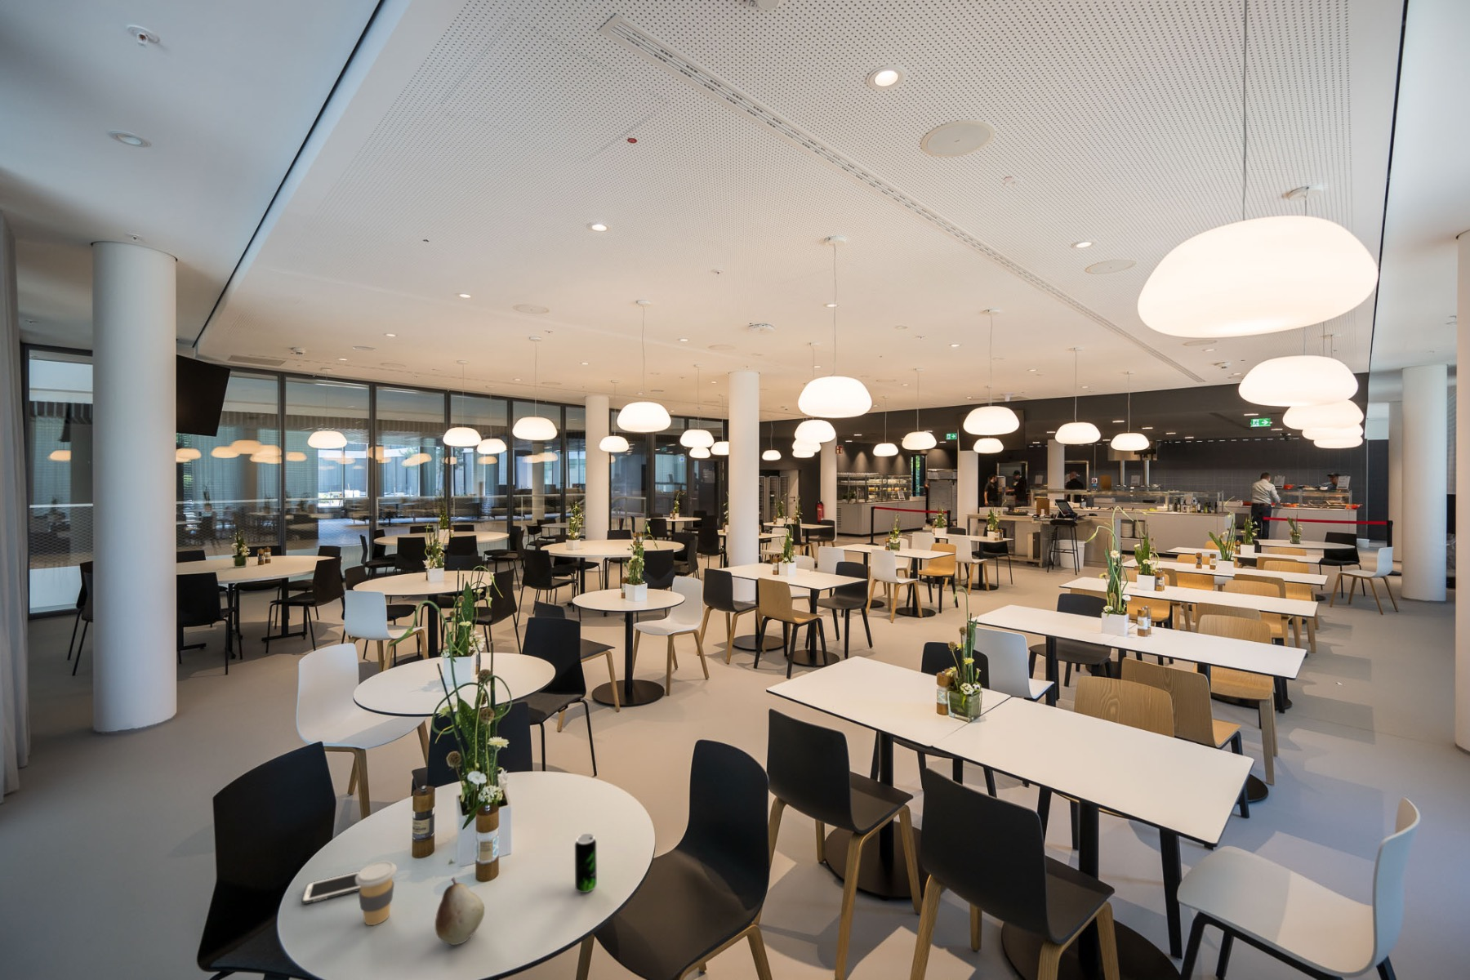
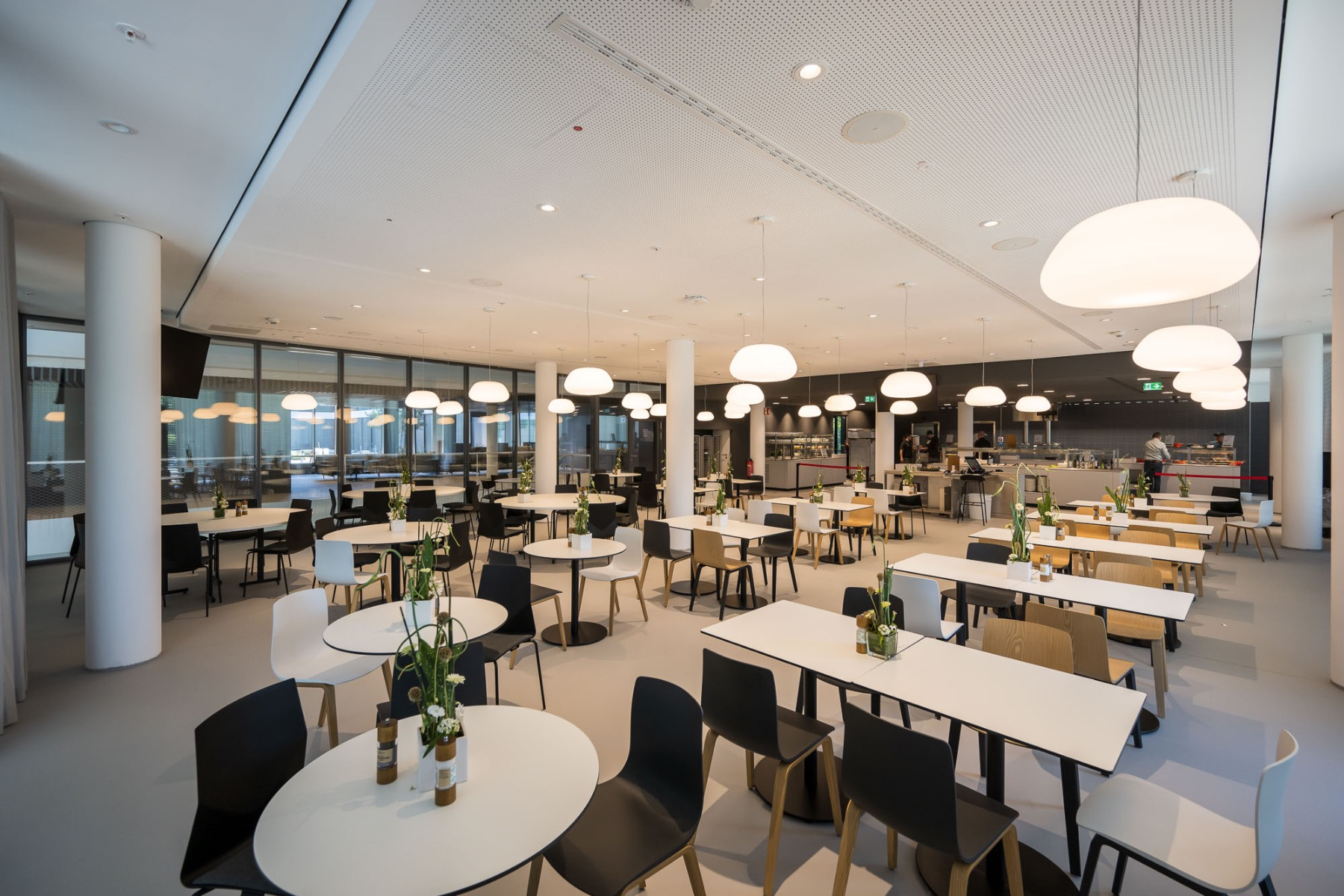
- coffee cup [355,860,398,926]
- cell phone [301,871,360,905]
- fruit [434,876,486,946]
- beverage can [574,833,598,894]
